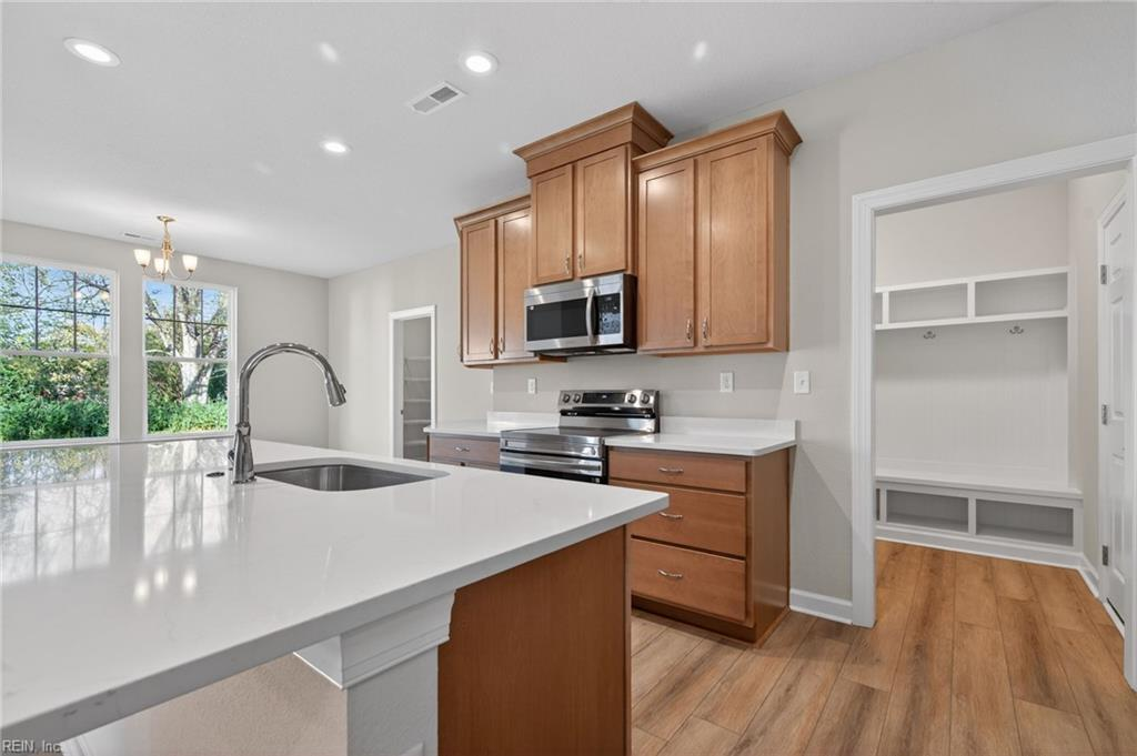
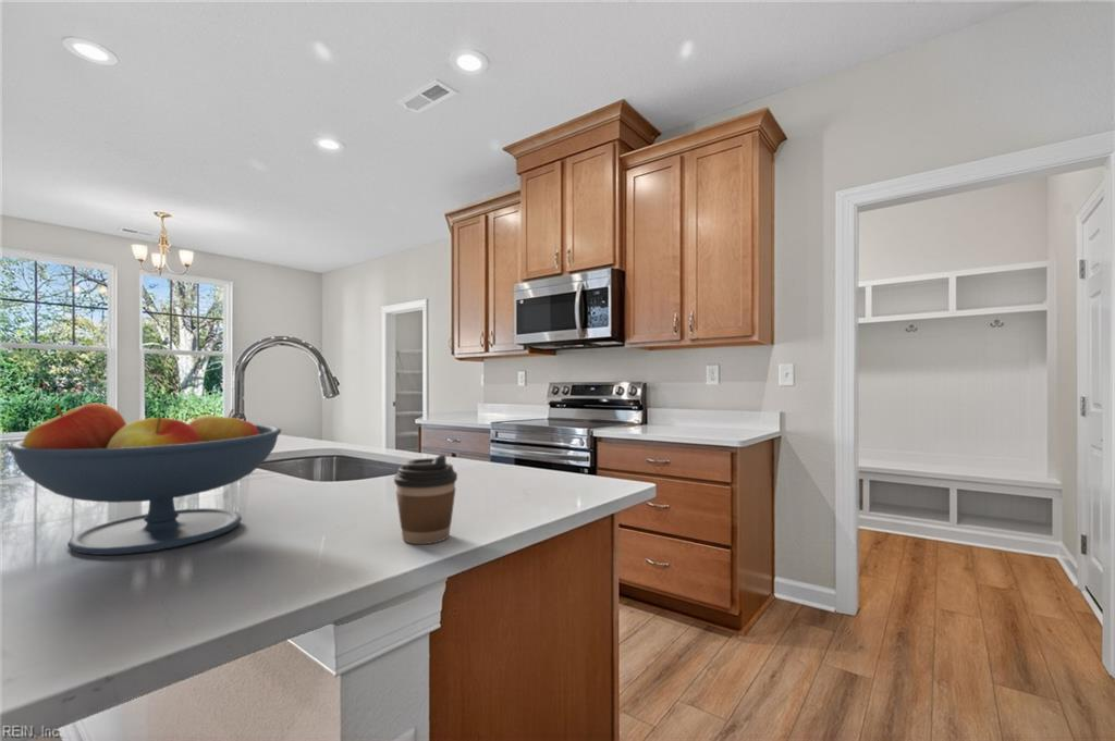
+ coffee cup [393,454,458,545]
+ fruit bowl [7,402,282,556]
